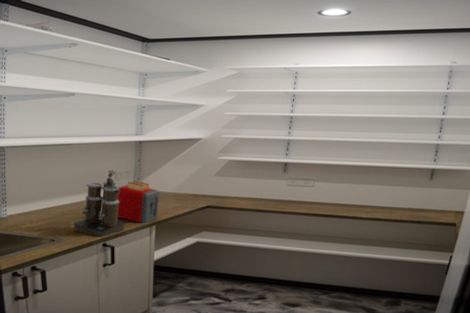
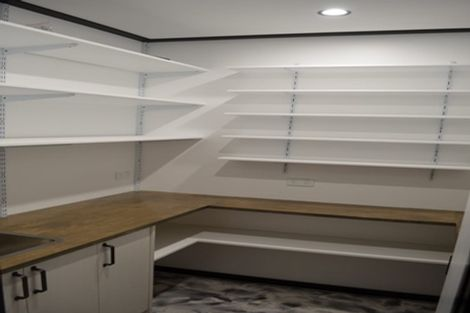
- toaster [117,180,160,224]
- coffee maker [72,169,126,237]
